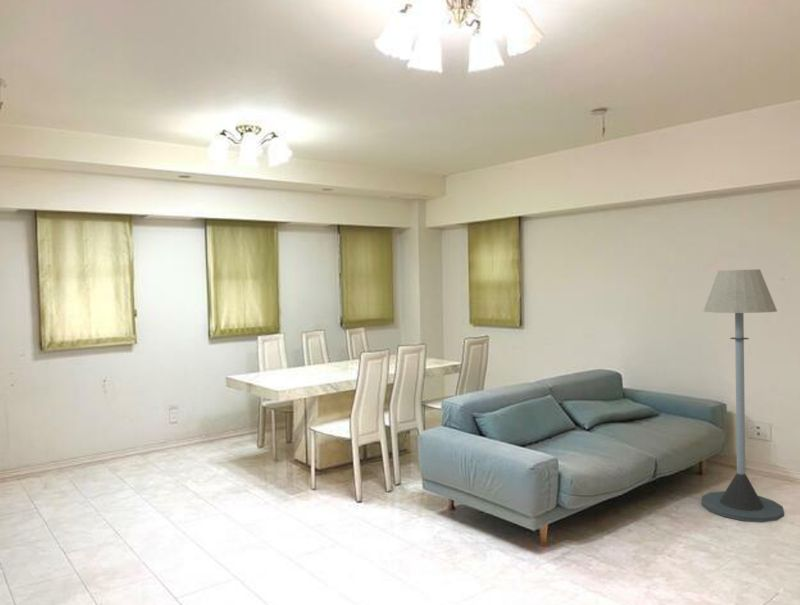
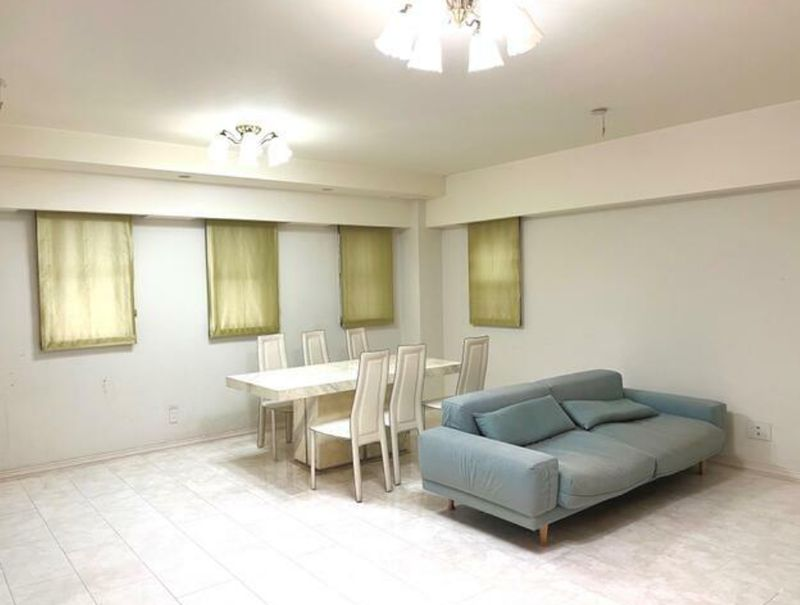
- floor lamp [701,268,785,523]
